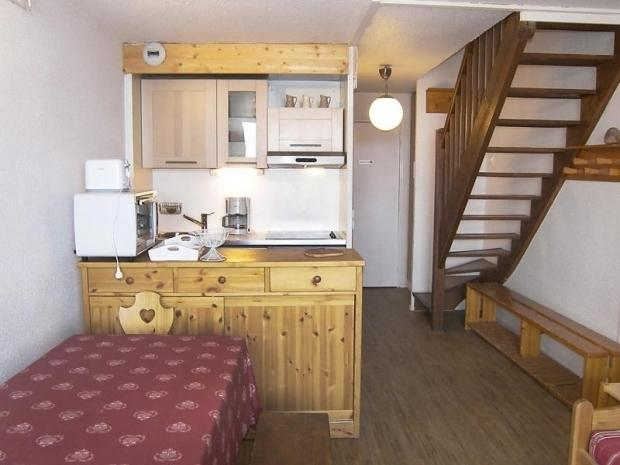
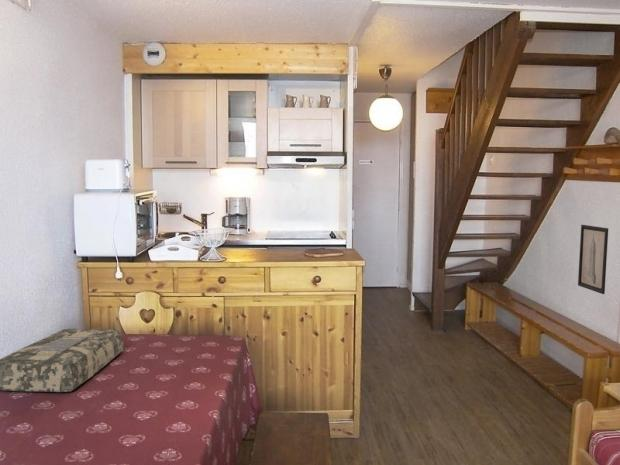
+ cushion [0,328,125,393]
+ wall art [577,224,609,295]
